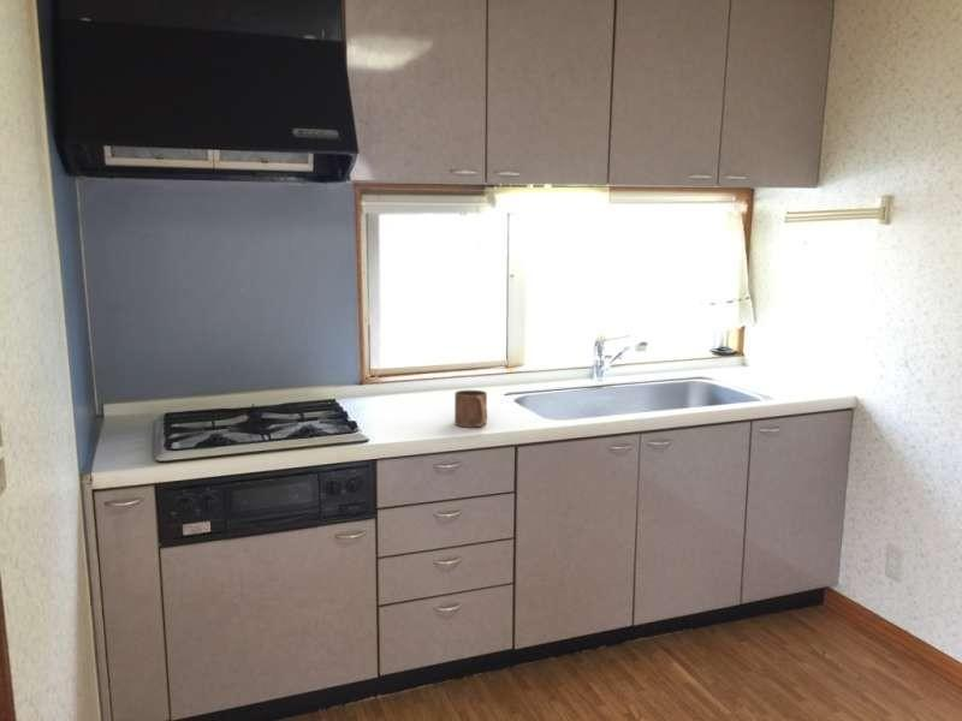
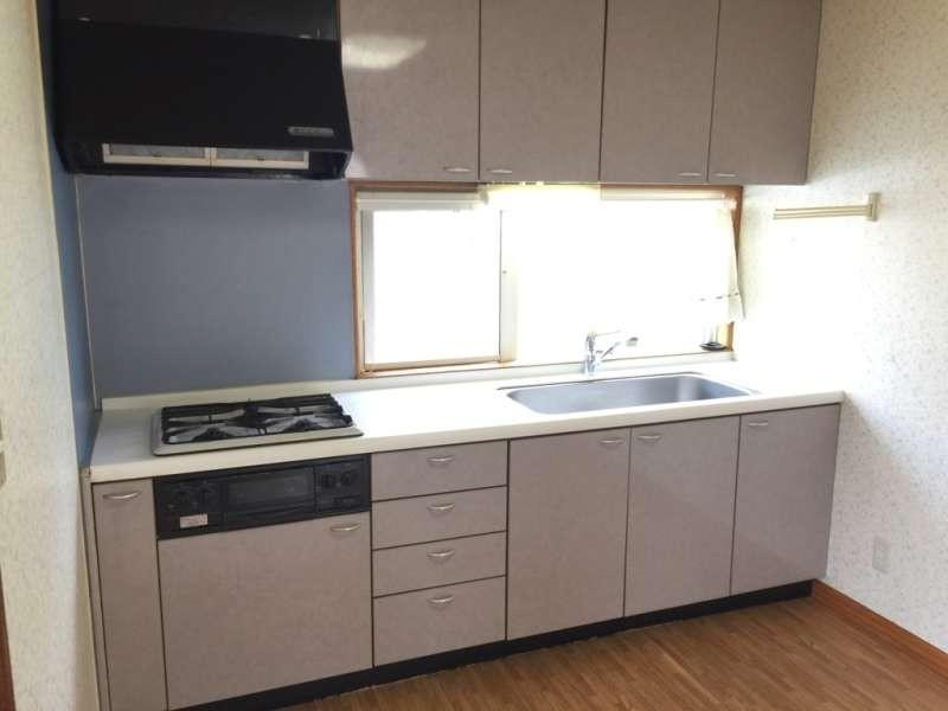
- mug [453,389,488,428]
